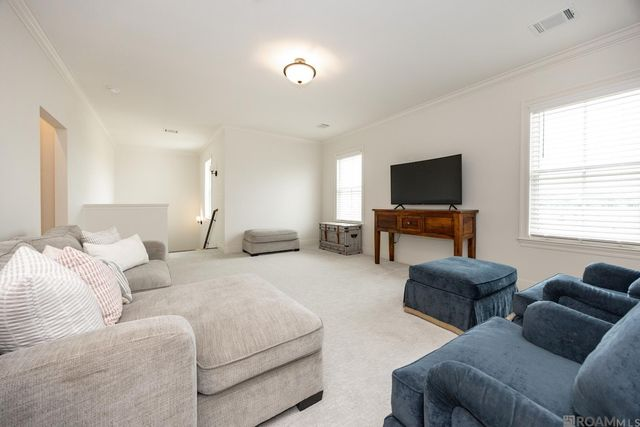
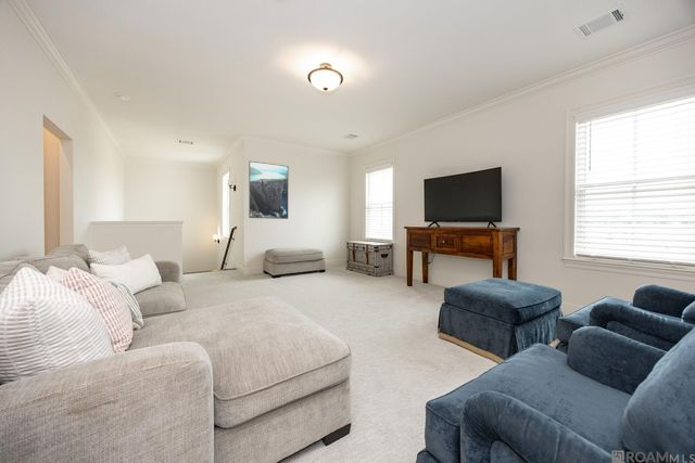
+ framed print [248,160,290,220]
